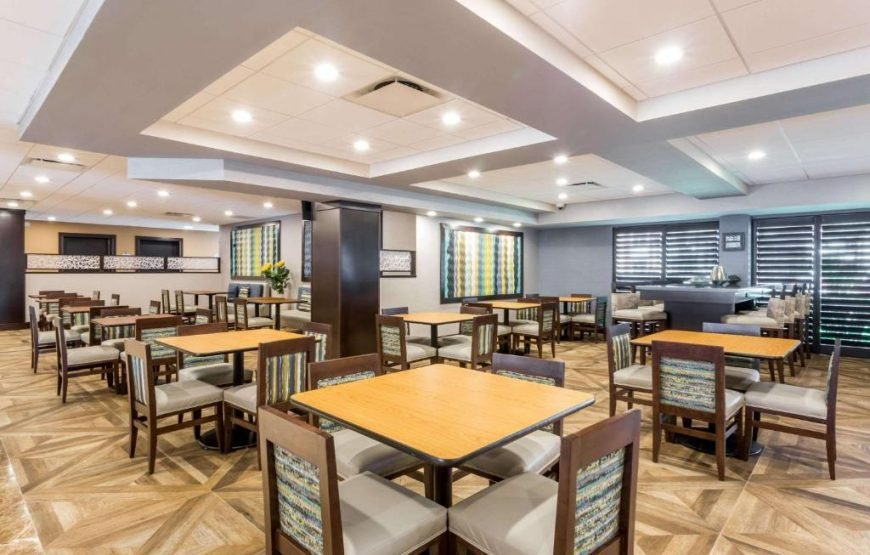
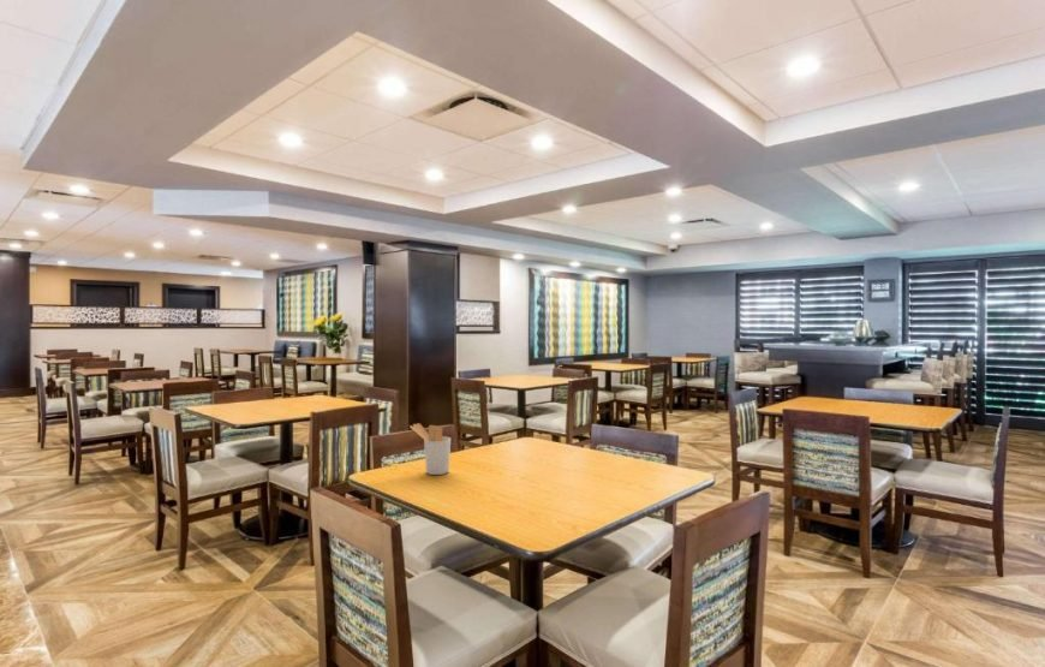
+ utensil holder [408,422,452,476]
